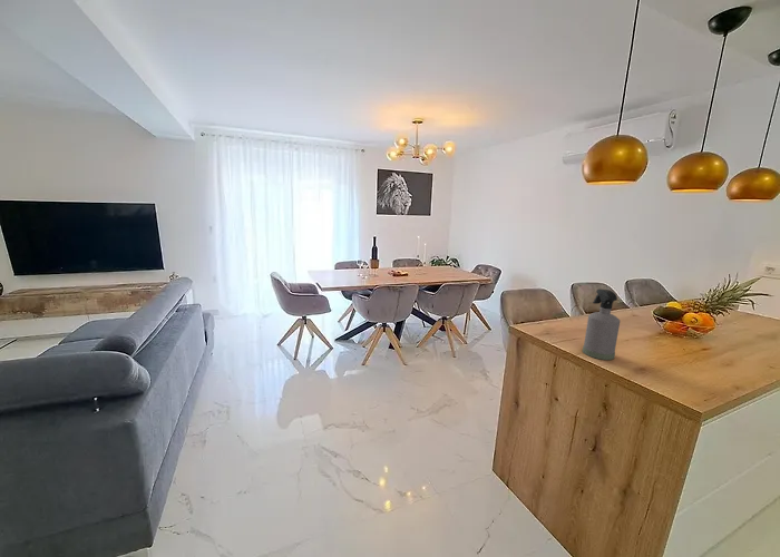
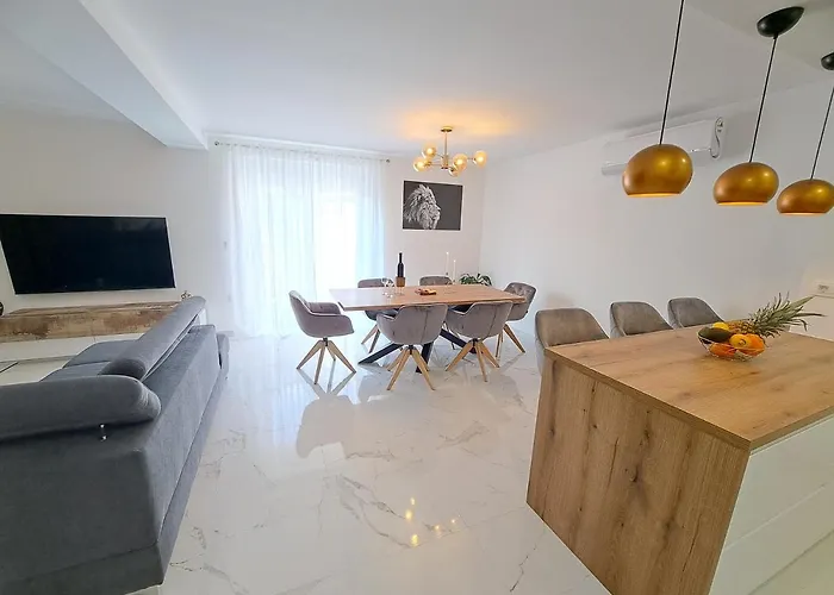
- spray bottle [582,289,621,361]
